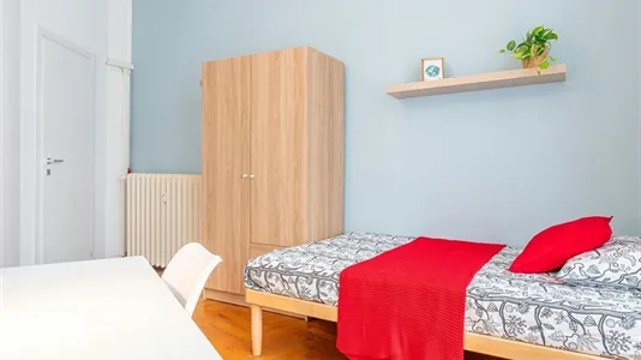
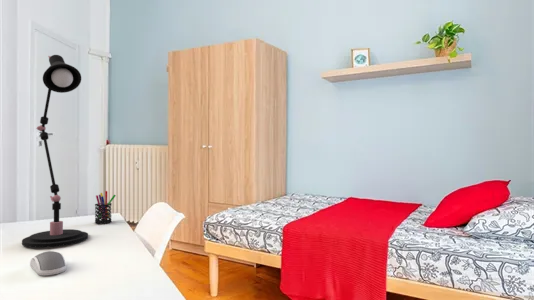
+ pen holder [94,190,117,225]
+ computer mouse [29,250,67,276]
+ desk lamp [21,54,89,249]
